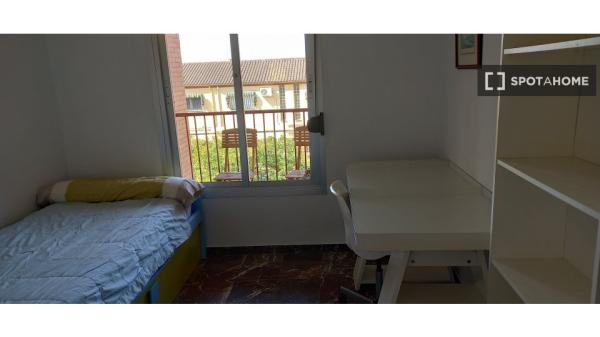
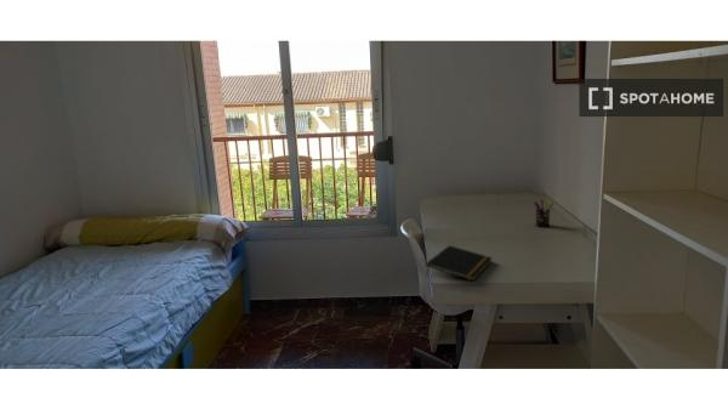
+ pen holder [533,198,554,228]
+ notepad [425,244,494,282]
